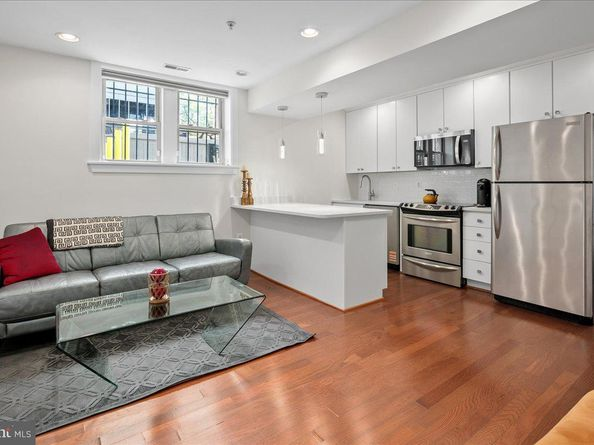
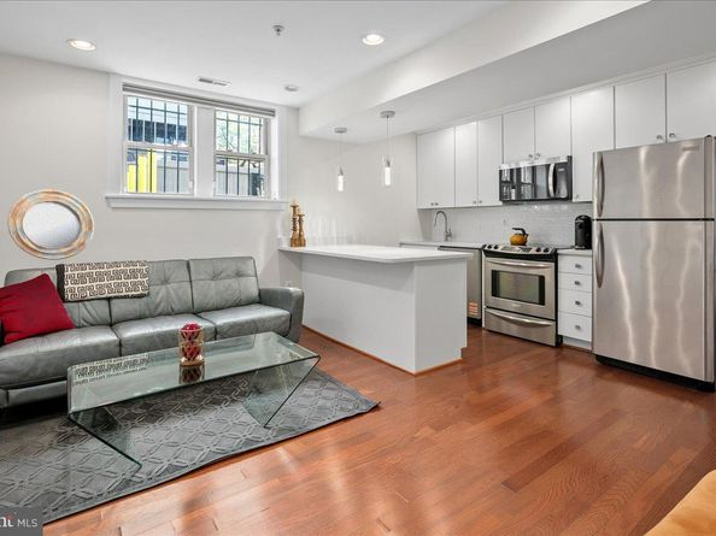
+ home mirror [7,189,95,261]
